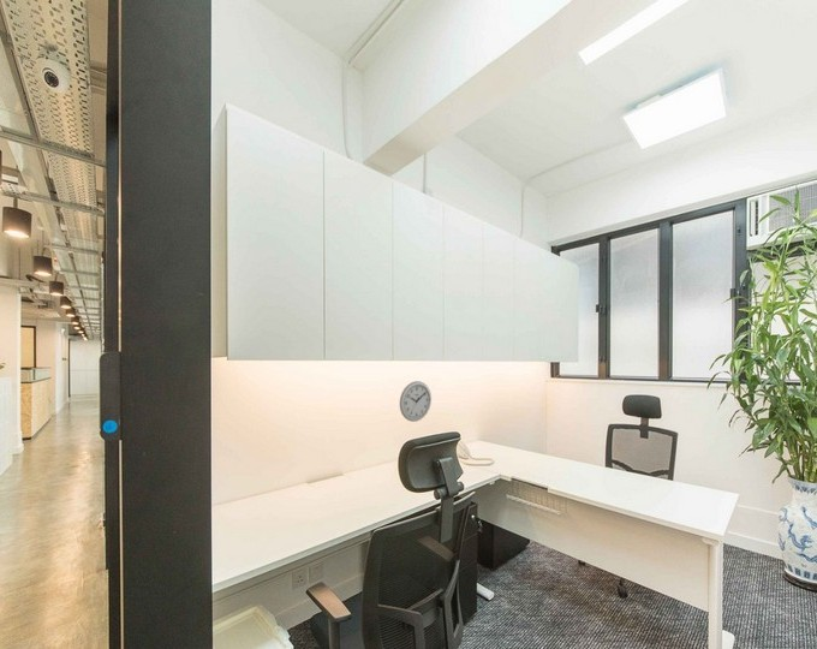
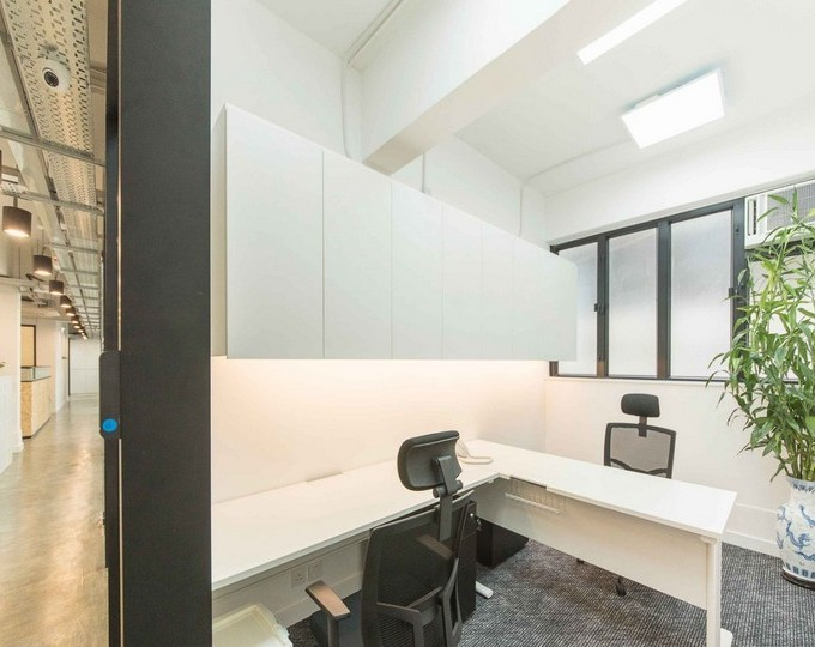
- wall clock [399,380,433,423]
